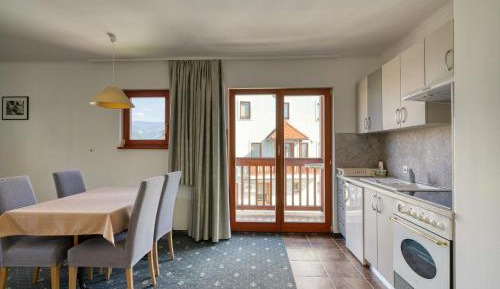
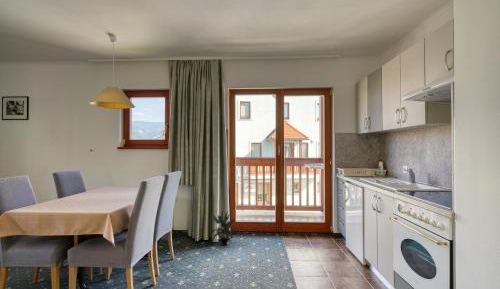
+ potted plant [210,210,239,246]
